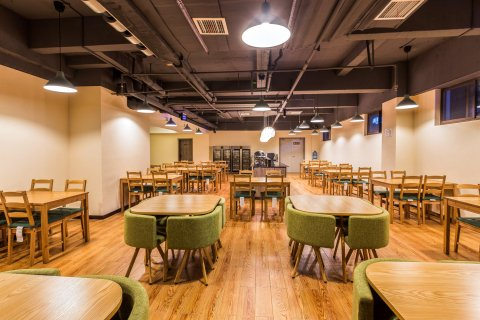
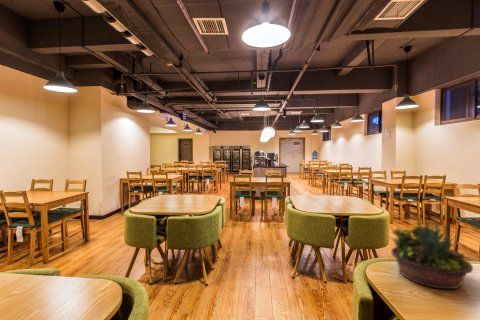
+ succulent planter [390,219,474,290]
